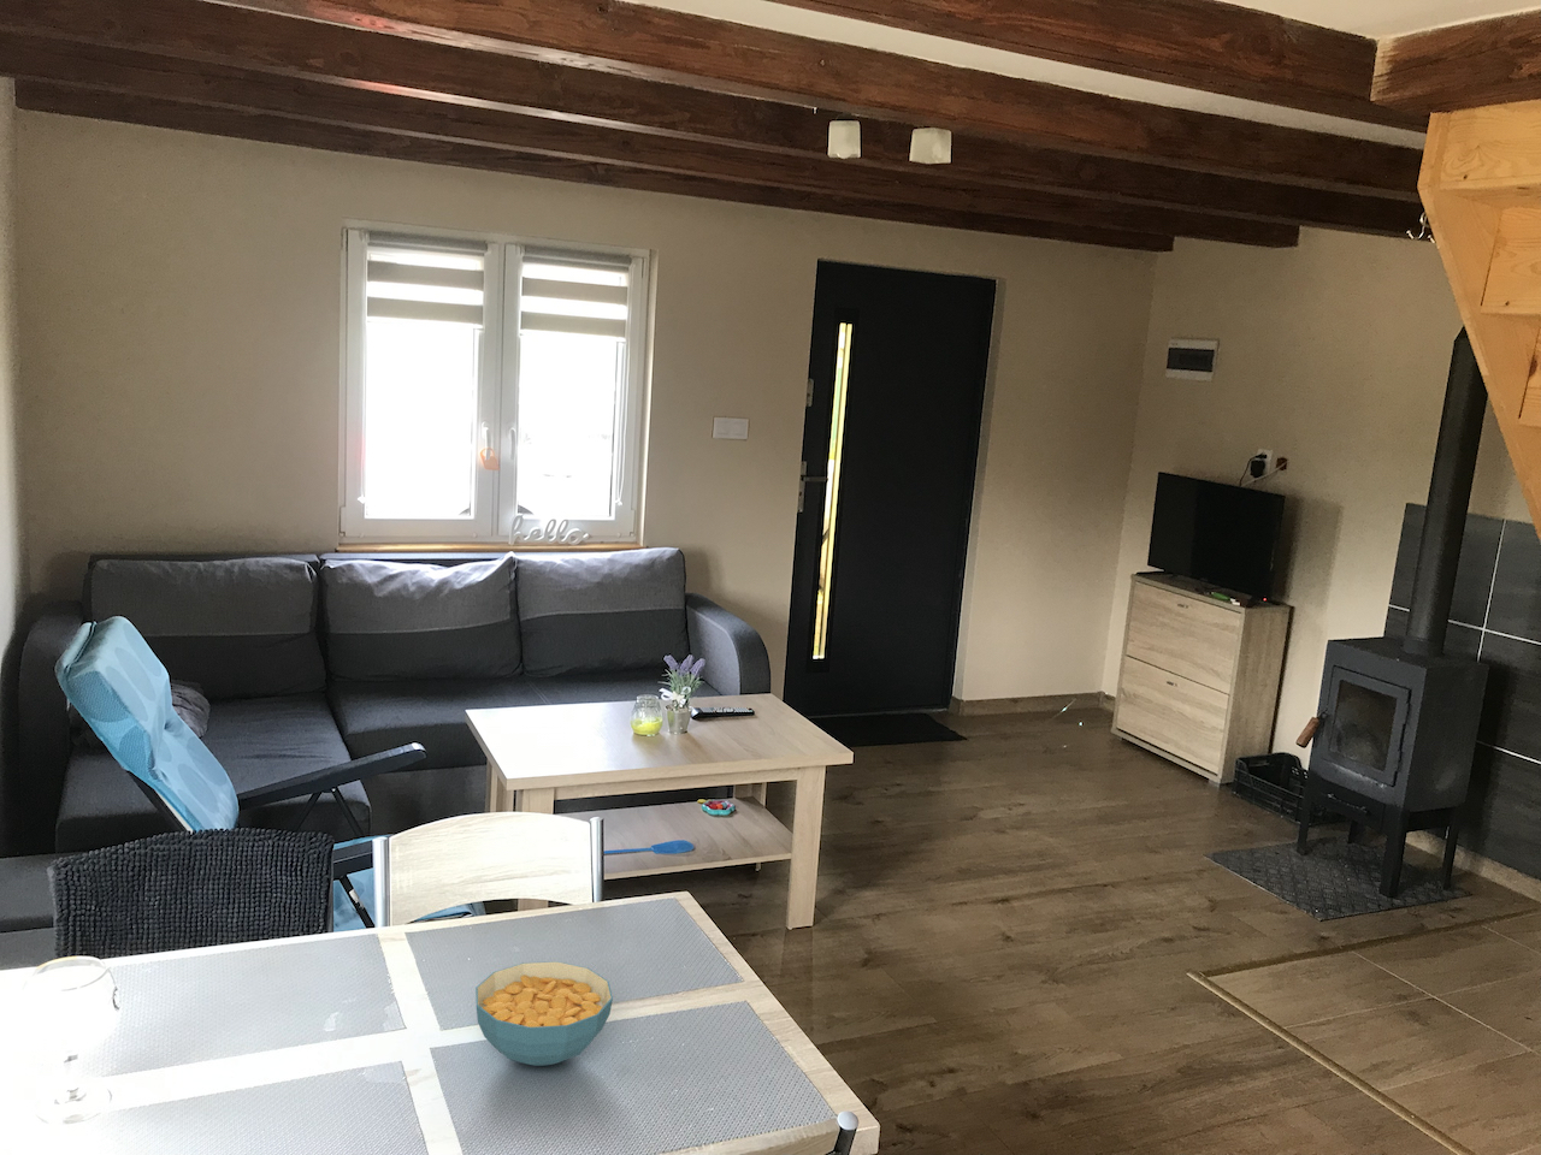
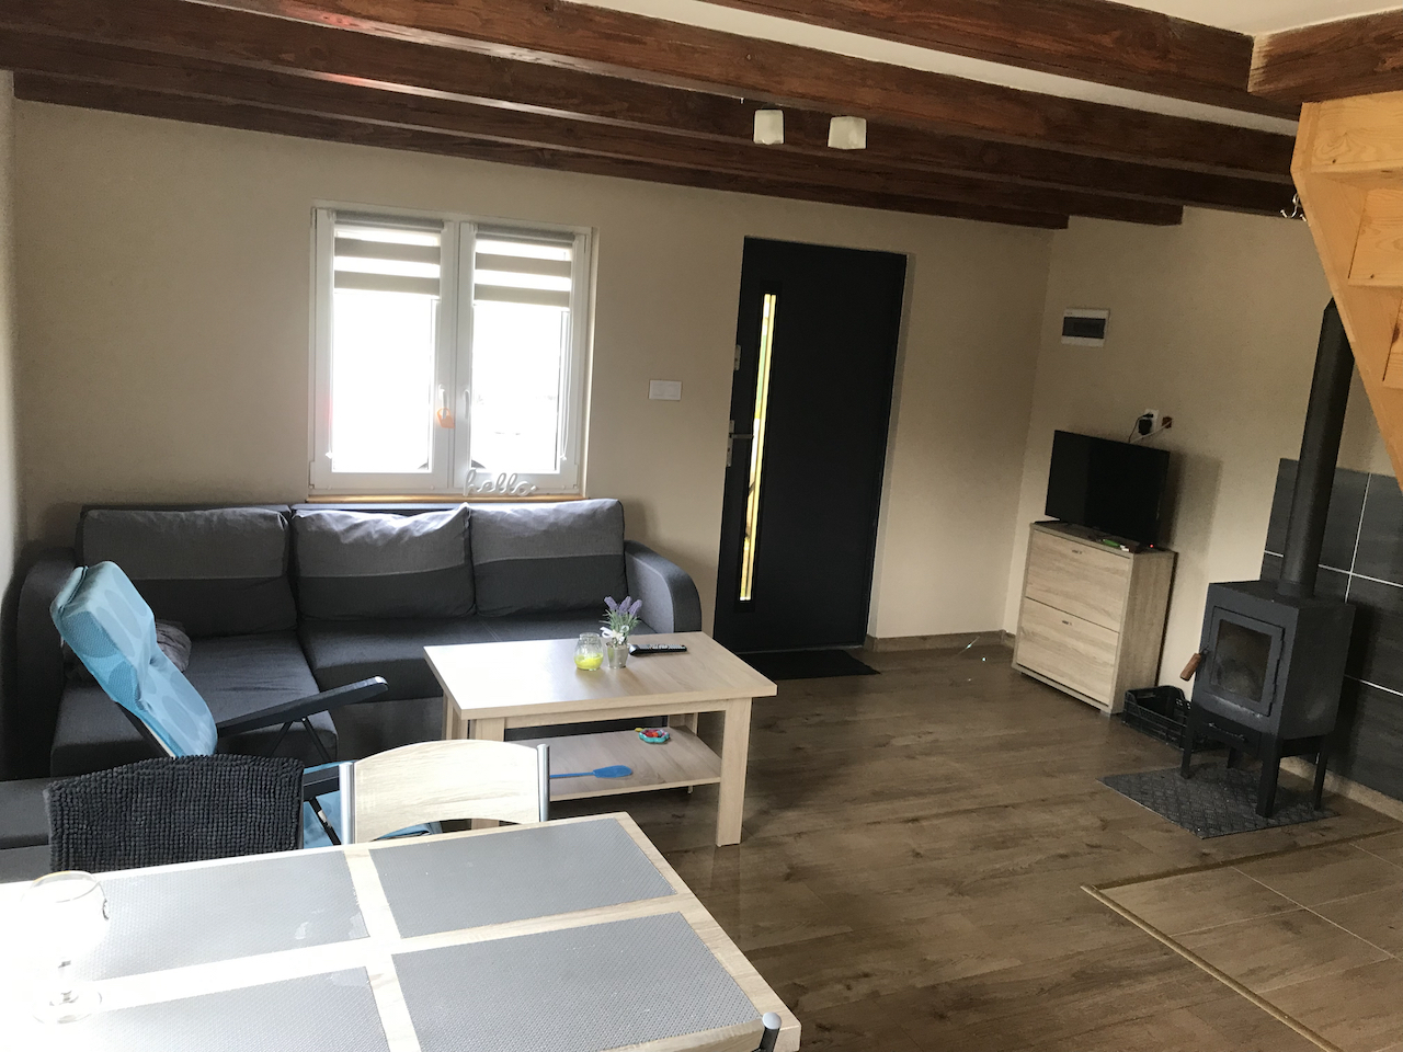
- cereal bowl [474,960,614,1068]
